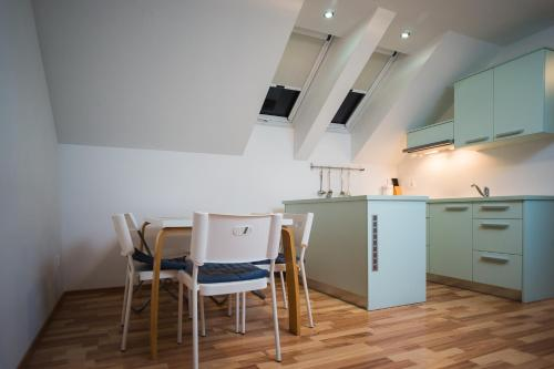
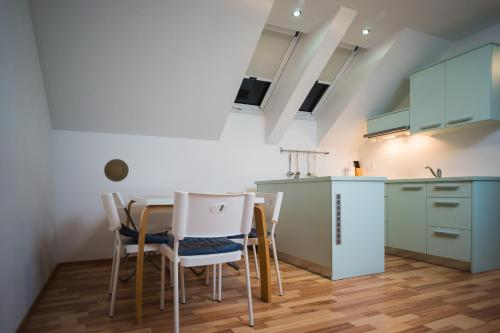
+ decorative plate [103,158,130,183]
